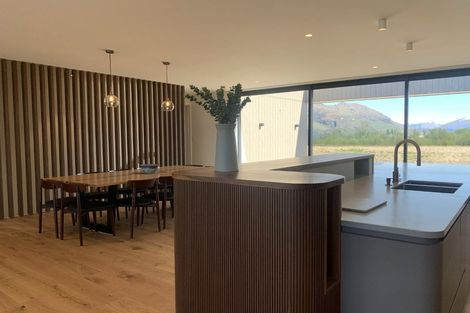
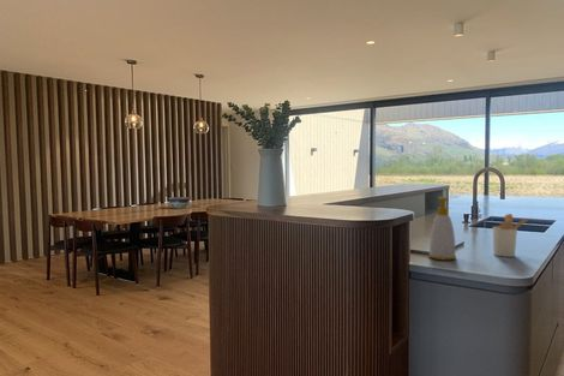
+ soap bottle [427,196,457,261]
+ utensil holder [491,213,530,258]
